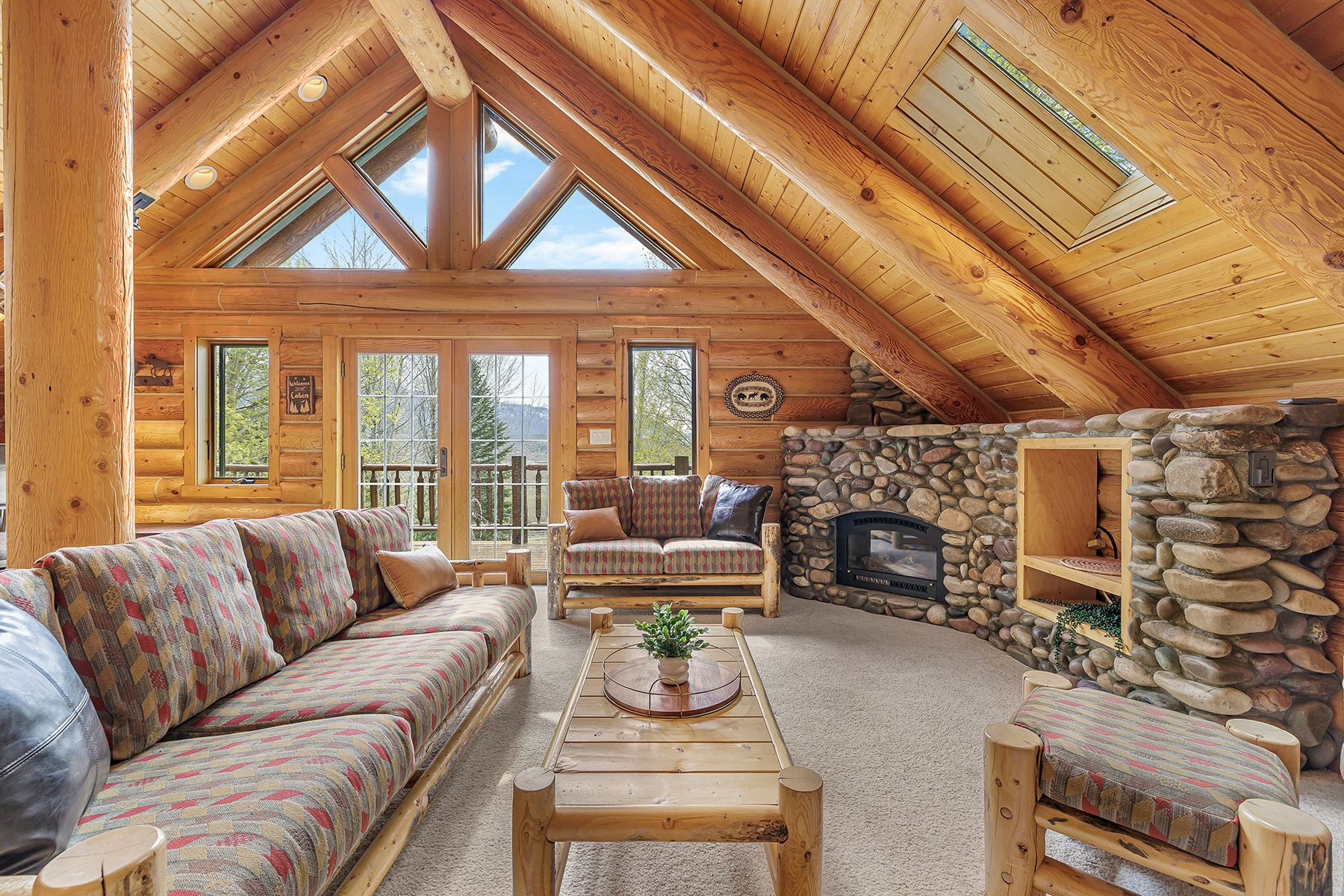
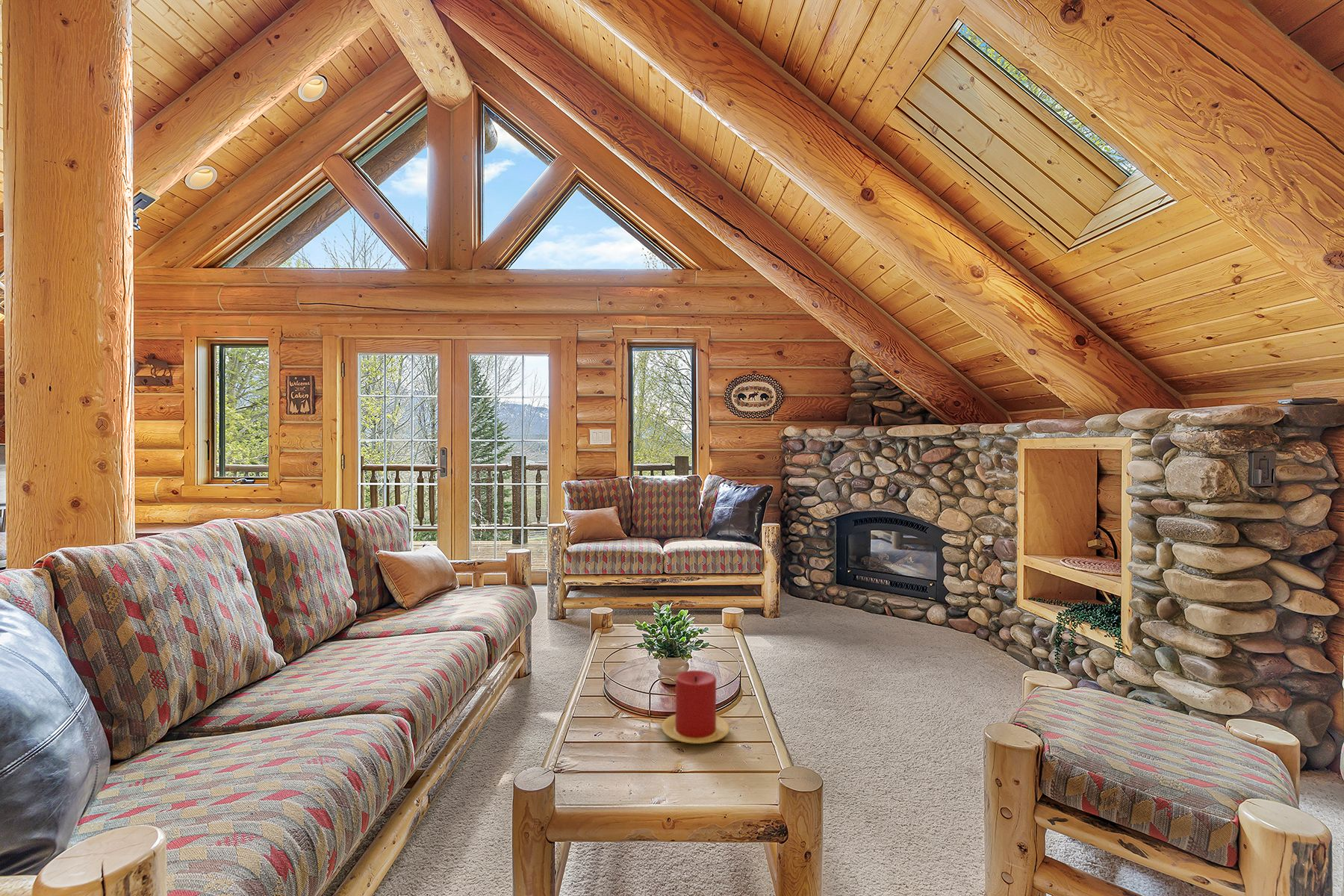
+ candle [661,670,730,744]
